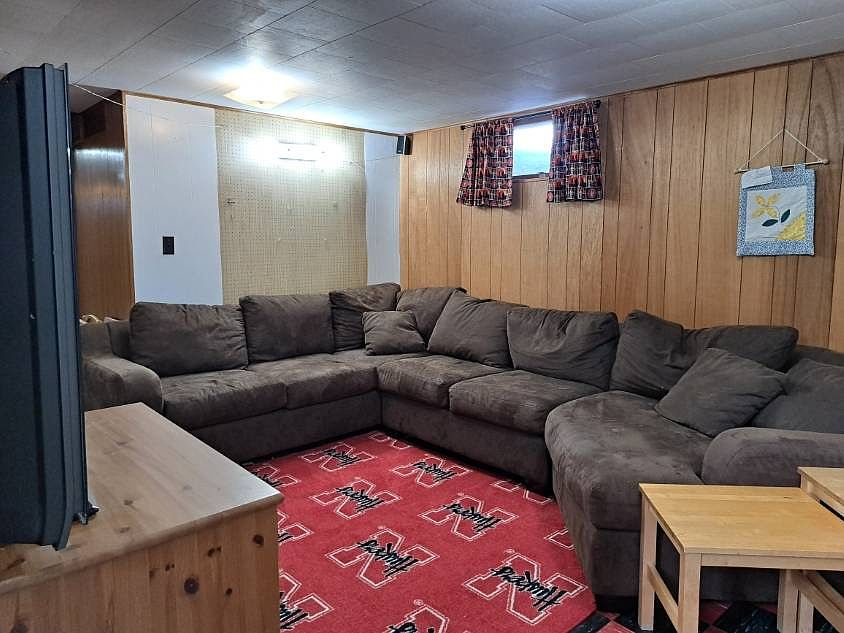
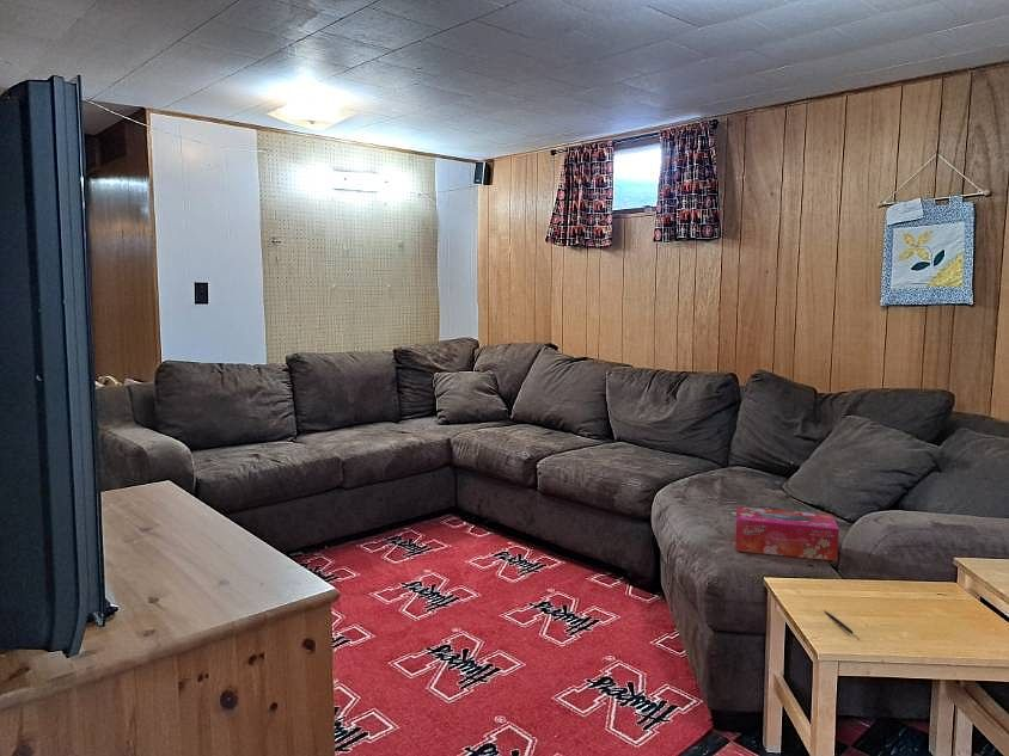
+ pen [823,609,854,634]
+ tissue box [734,505,840,563]
